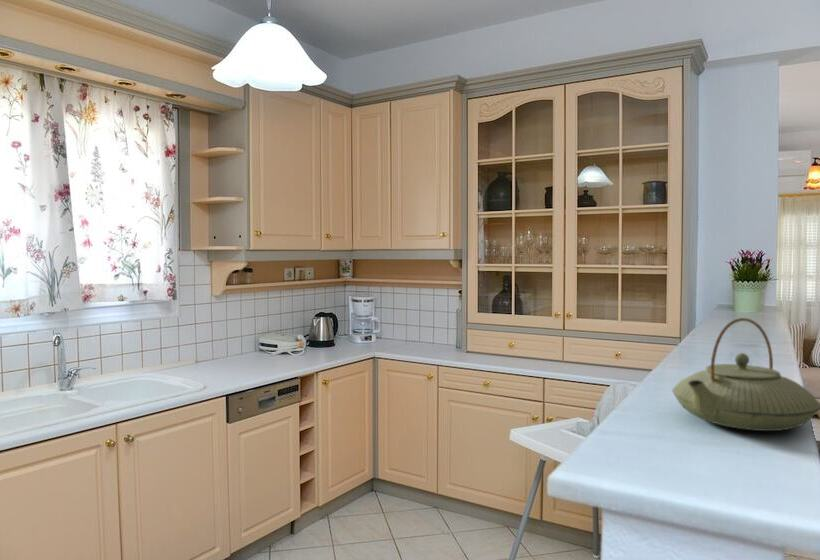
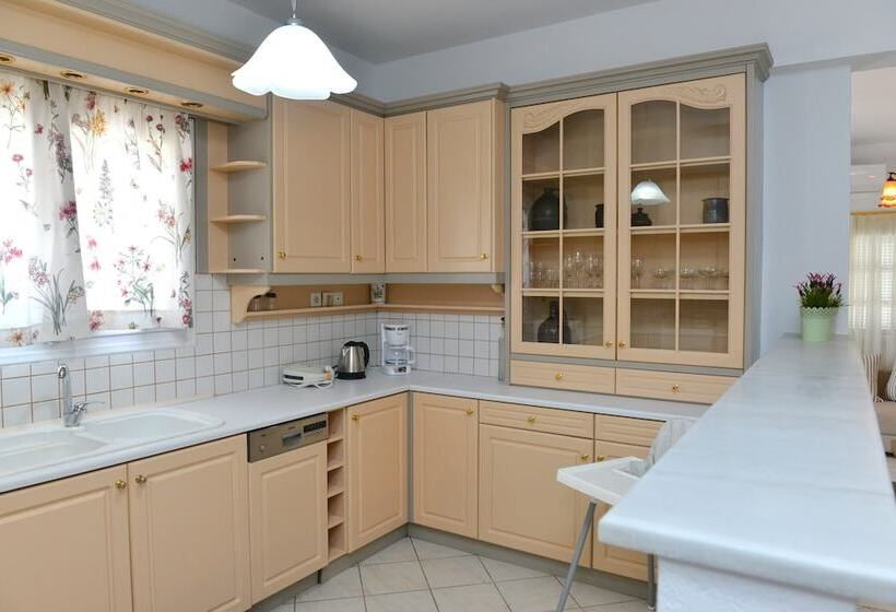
- teapot [671,317,820,432]
